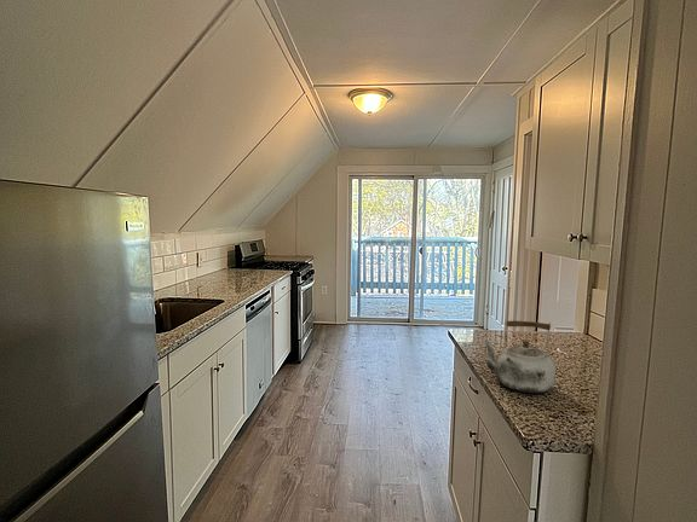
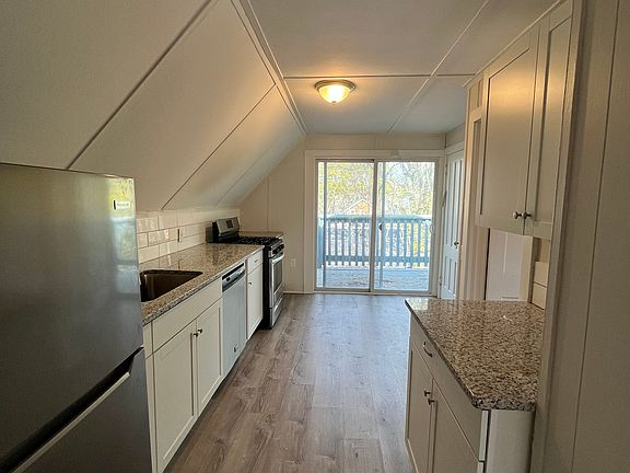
- kettle [482,319,557,394]
